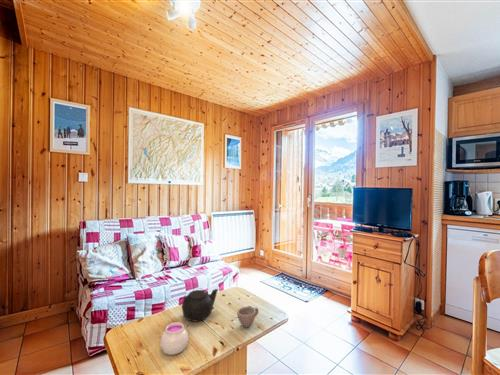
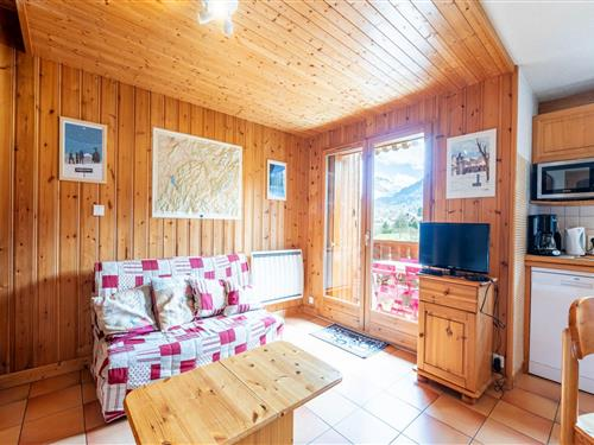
- cup [236,306,259,328]
- teapot [181,287,219,322]
- jar [159,321,190,356]
